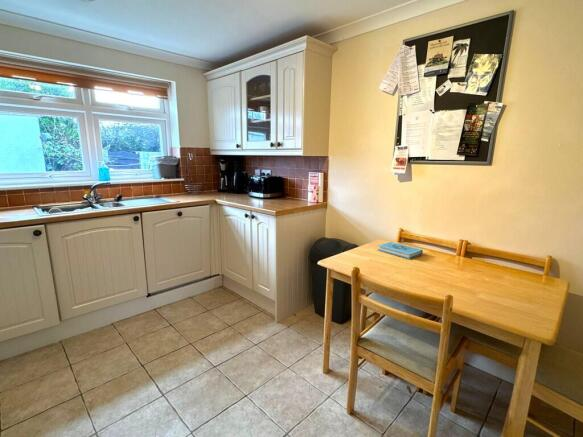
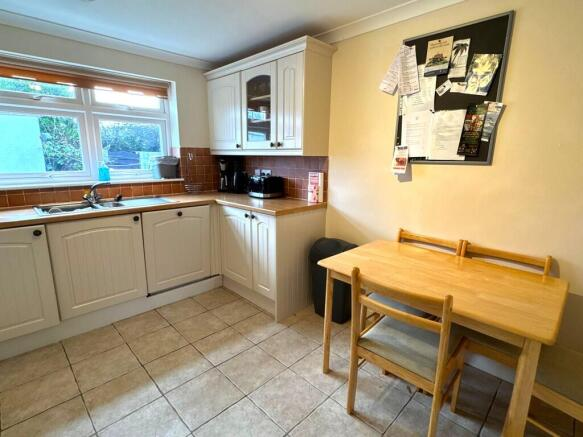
- book [377,241,424,260]
